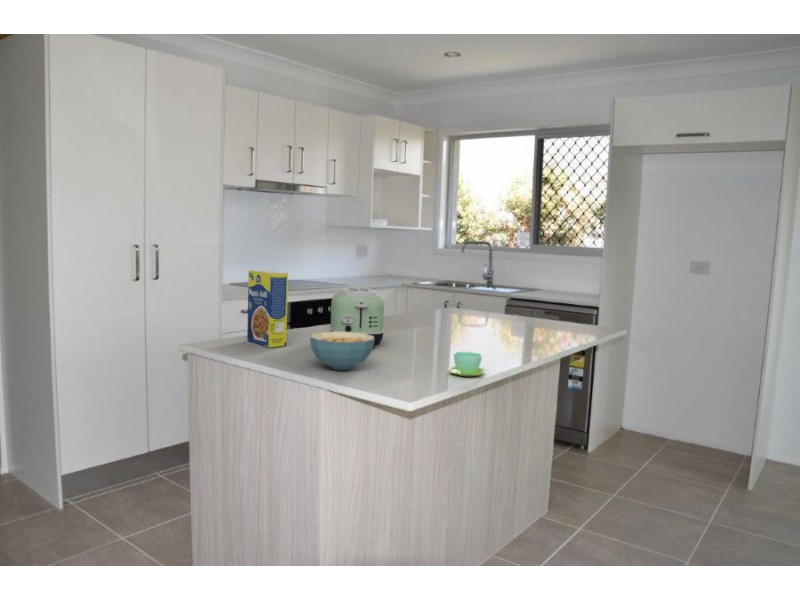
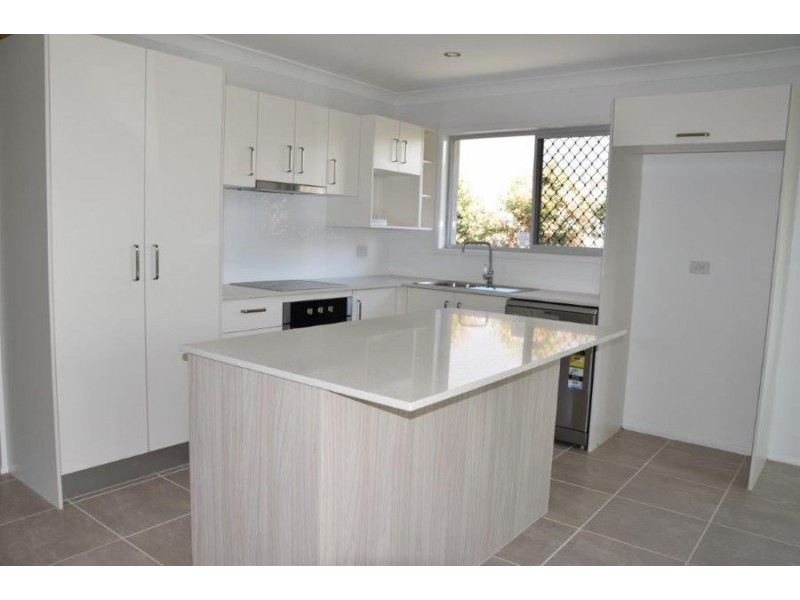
- cup [447,351,487,377]
- toaster [329,287,385,348]
- cereal bowl [309,331,374,371]
- legume [246,269,289,348]
